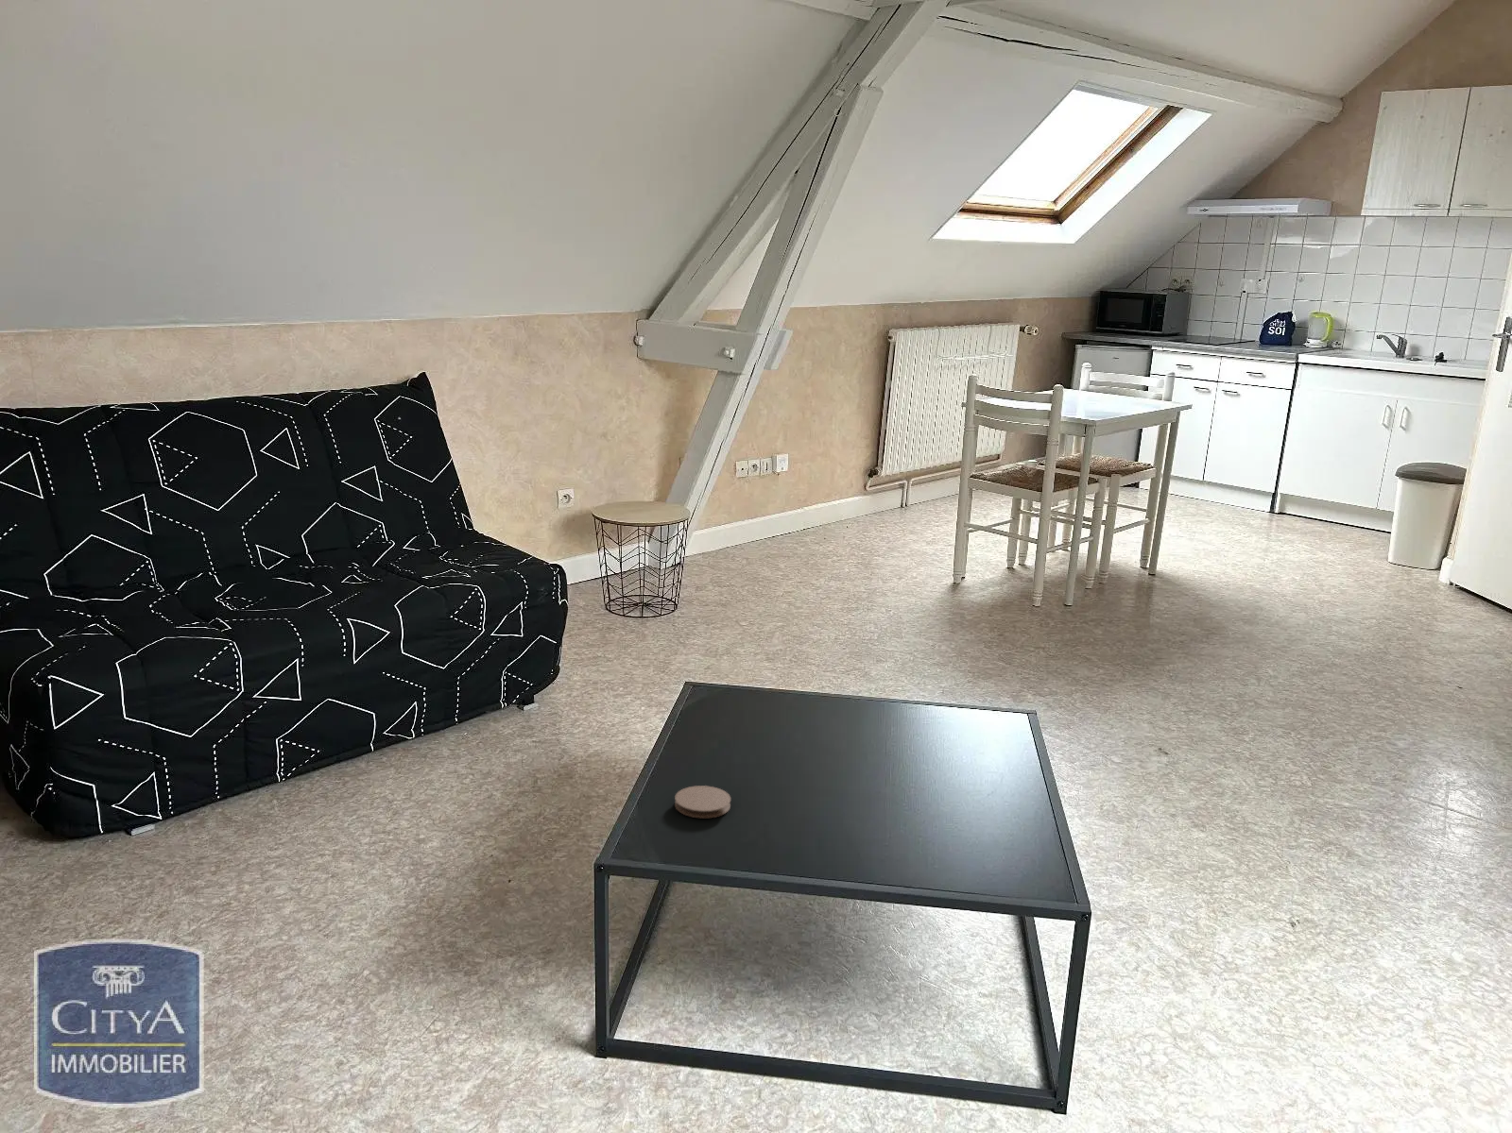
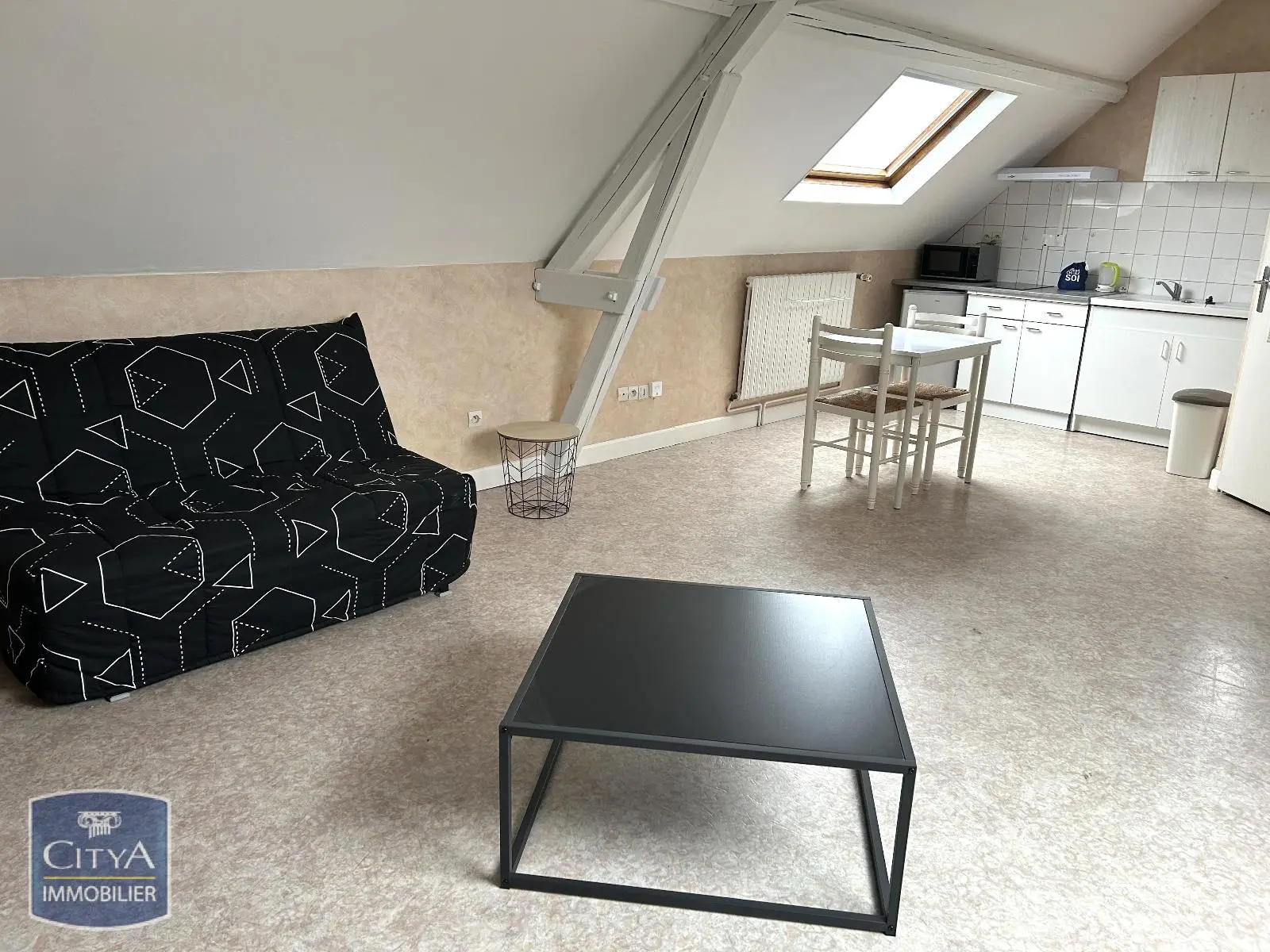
- coaster [674,784,731,819]
